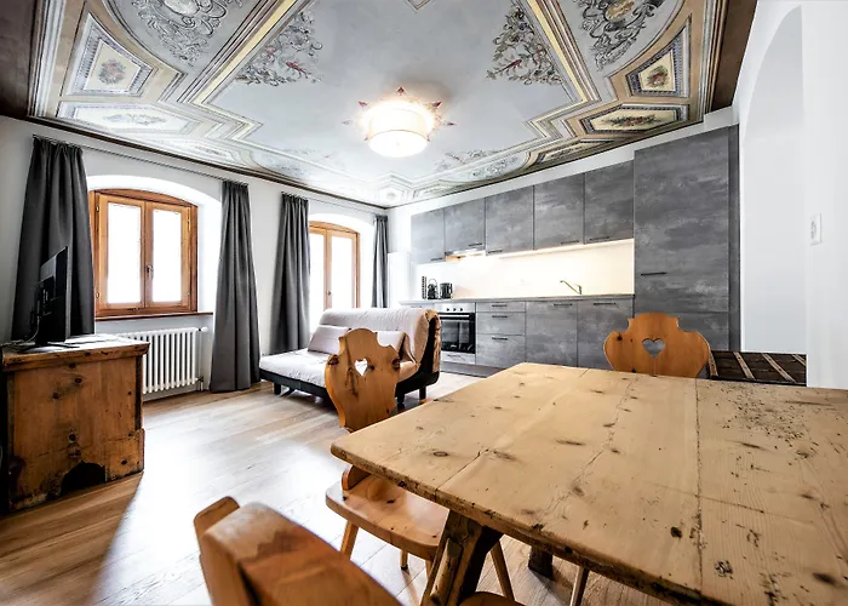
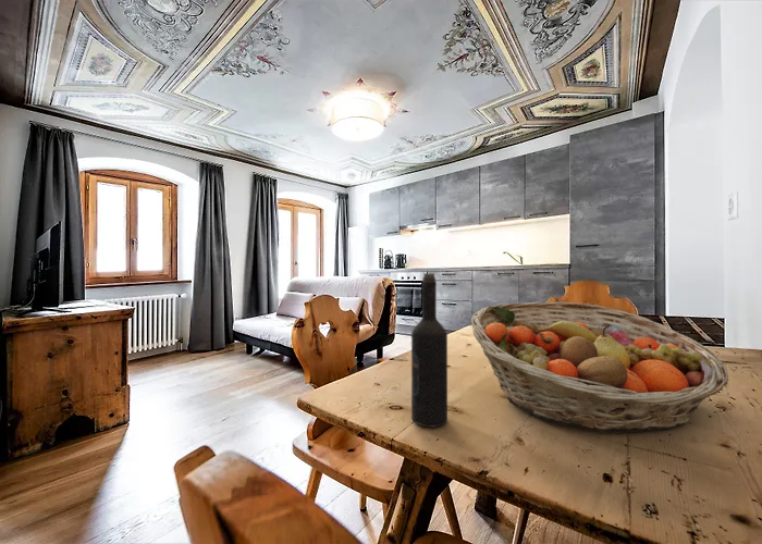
+ fruit basket [470,301,729,434]
+ wine bottle [410,272,448,429]
